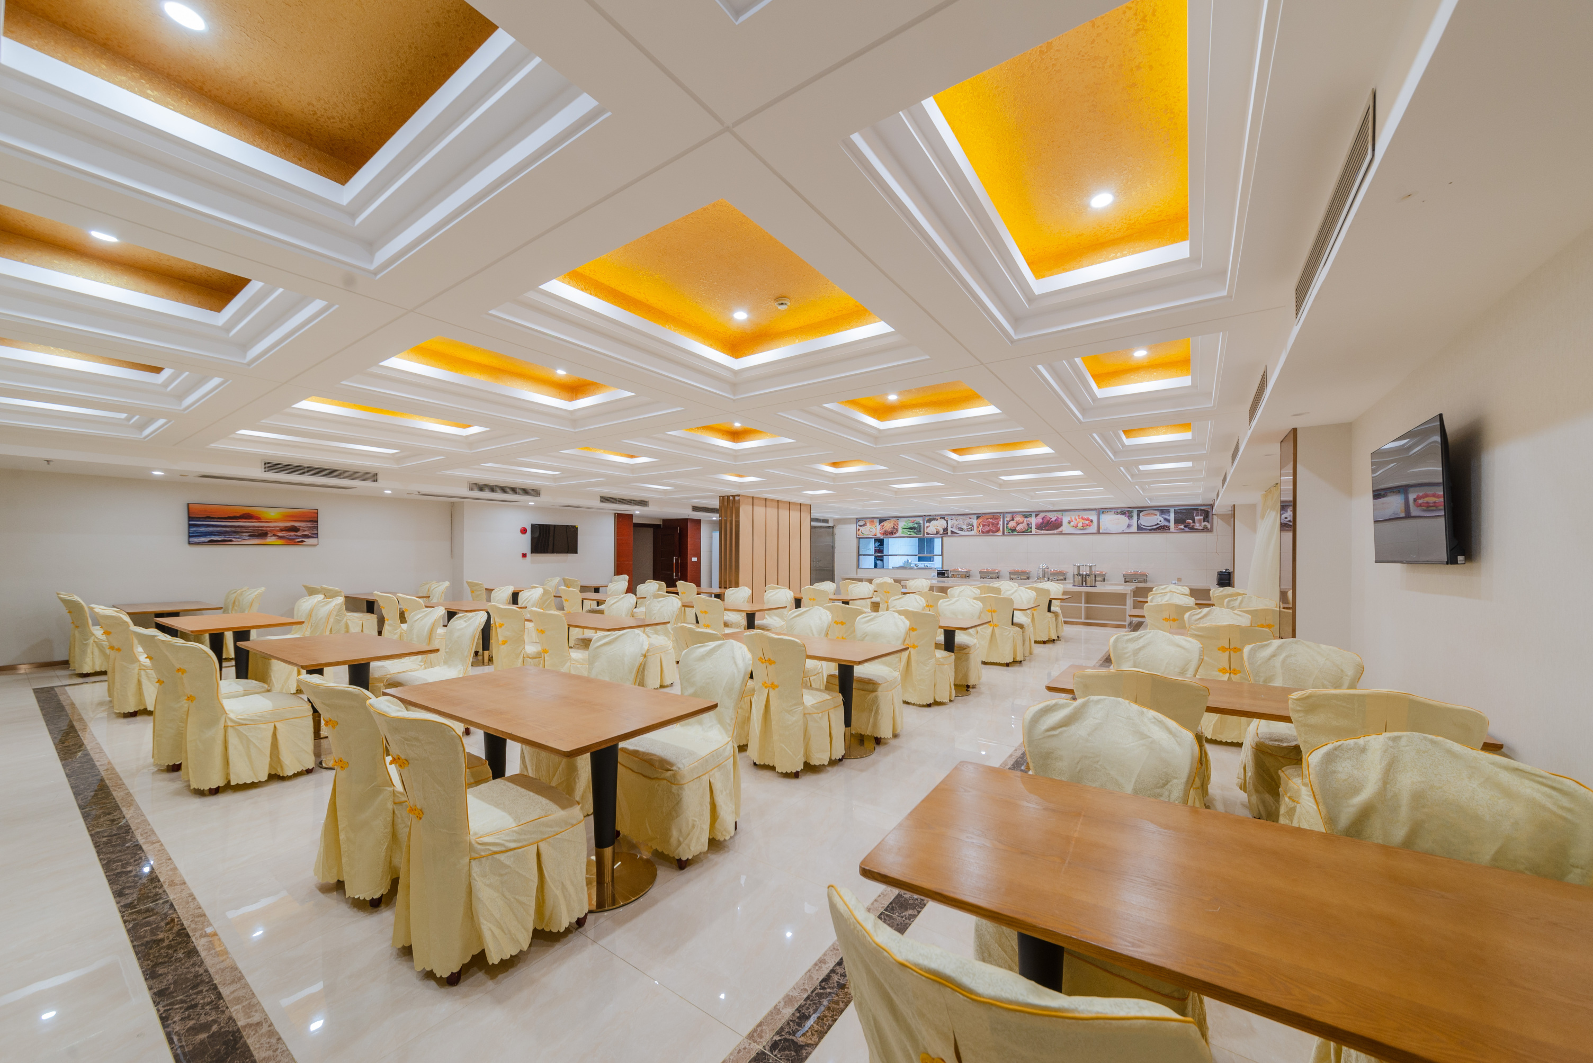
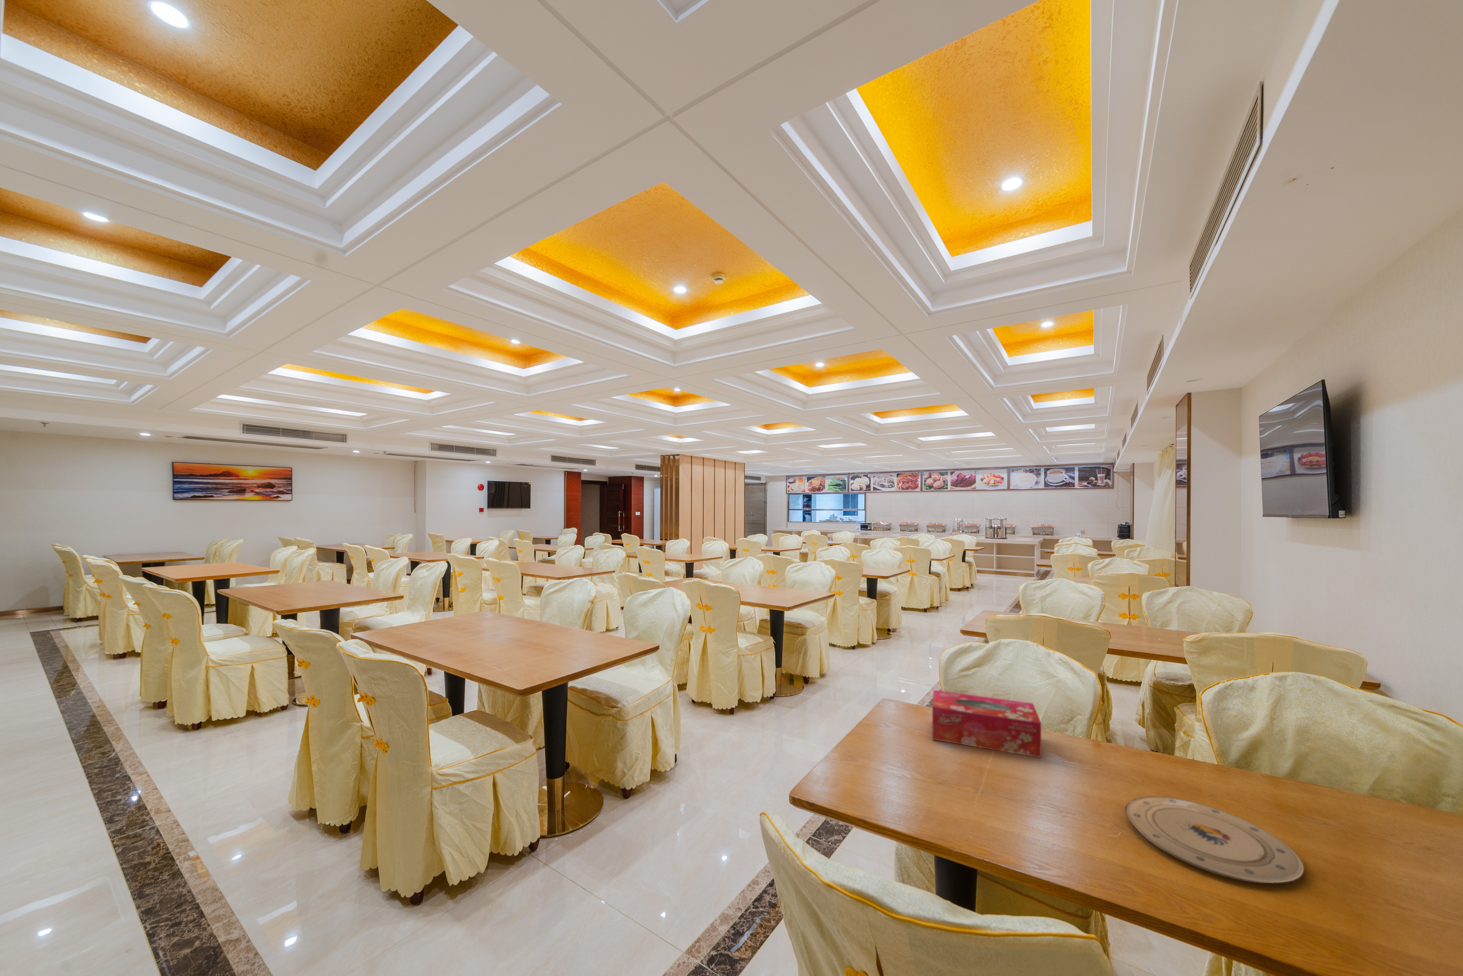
+ plate [1125,795,1304,883]
+ tissue box [932,690,1042,758]
